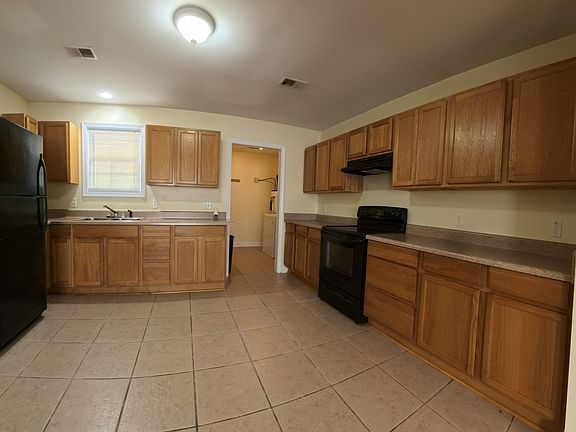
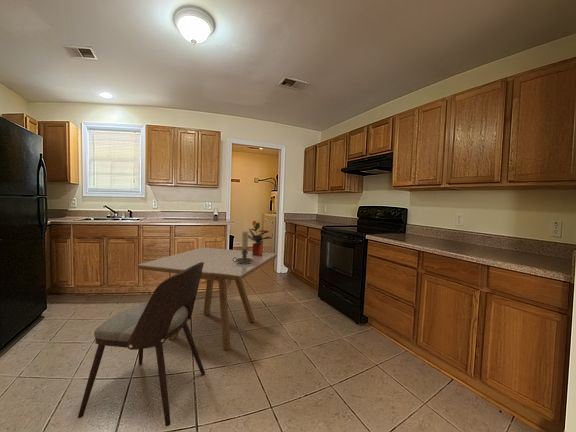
+ dining chair [77,262,206,427]
+ potted plant [248,219,273,255]
+ candle holder [233,230,253,264]
+ dining table [137,246,278,352]
